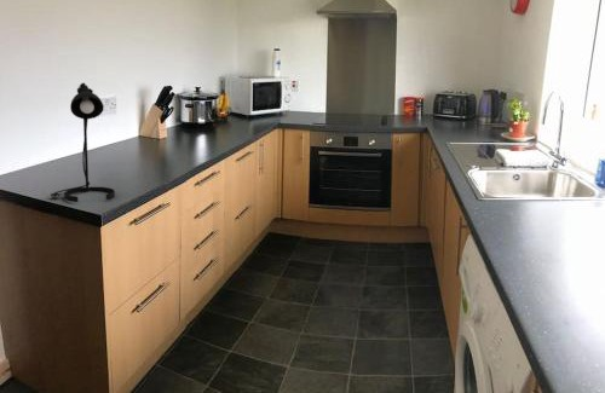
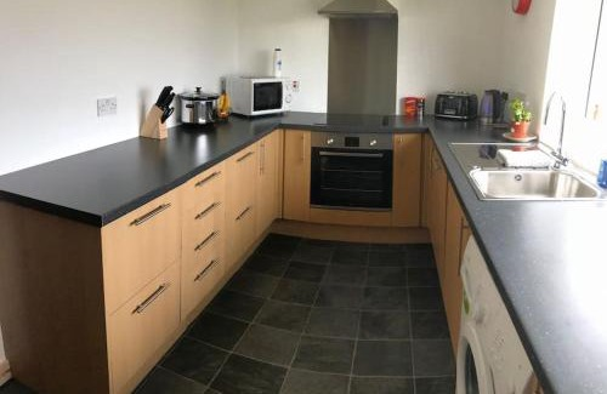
- desk lamp [50,82,116,203]
